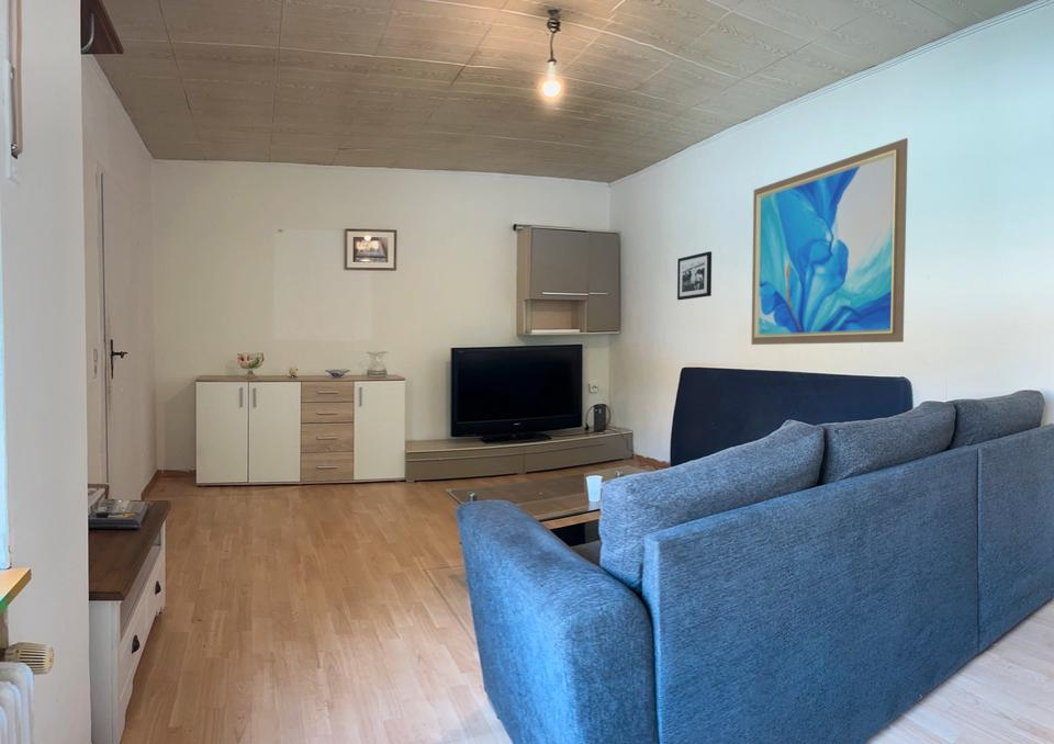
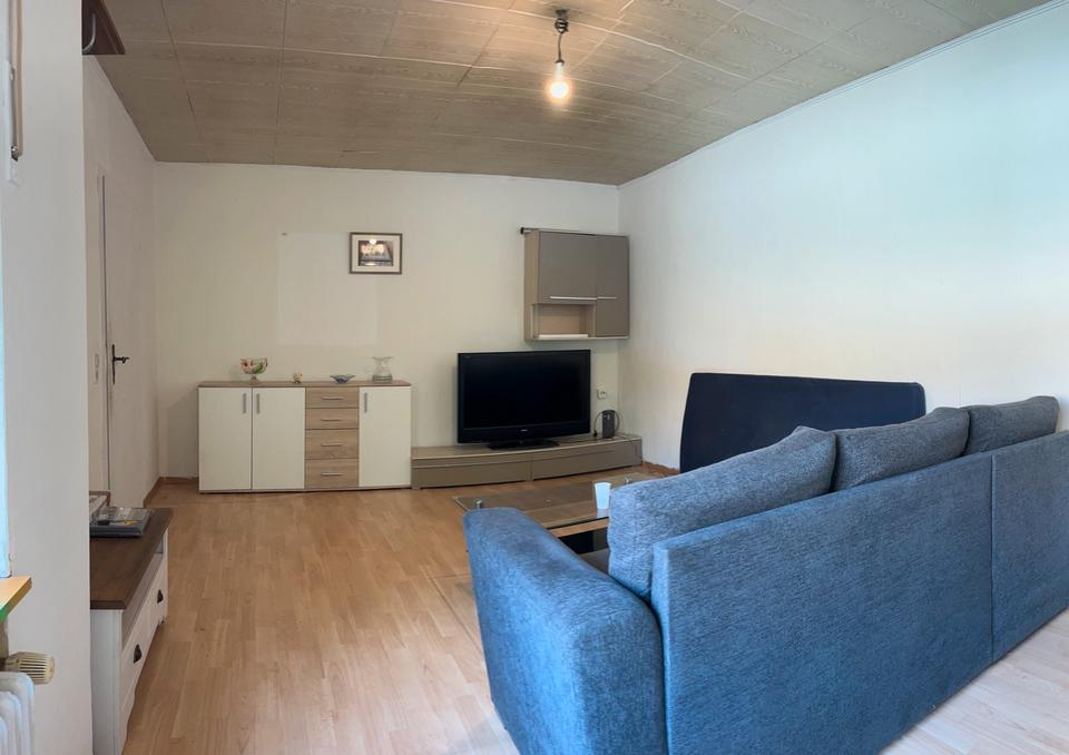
- picture frame [676,250,713,301]
- wall art [750,137,909,346]
